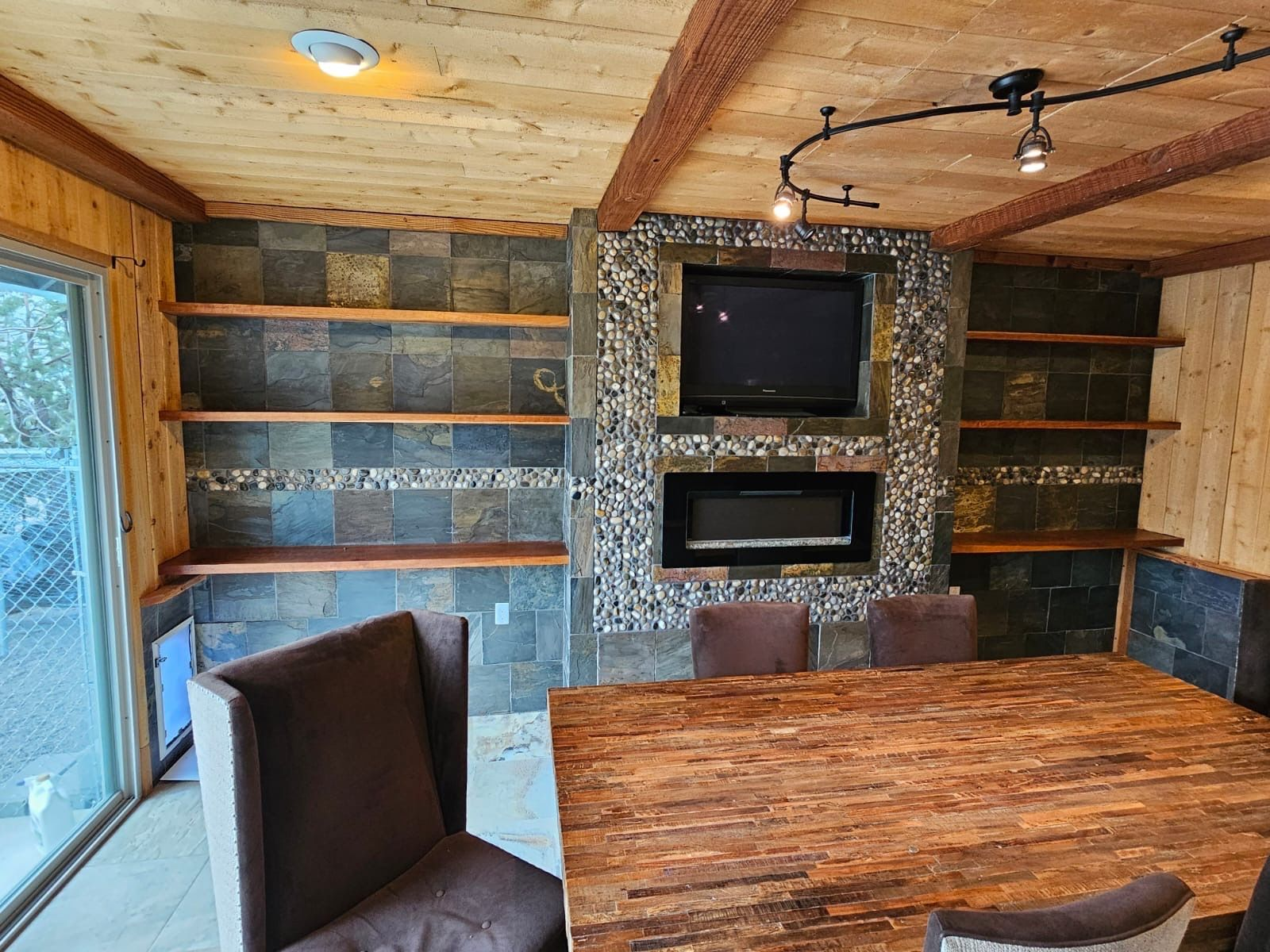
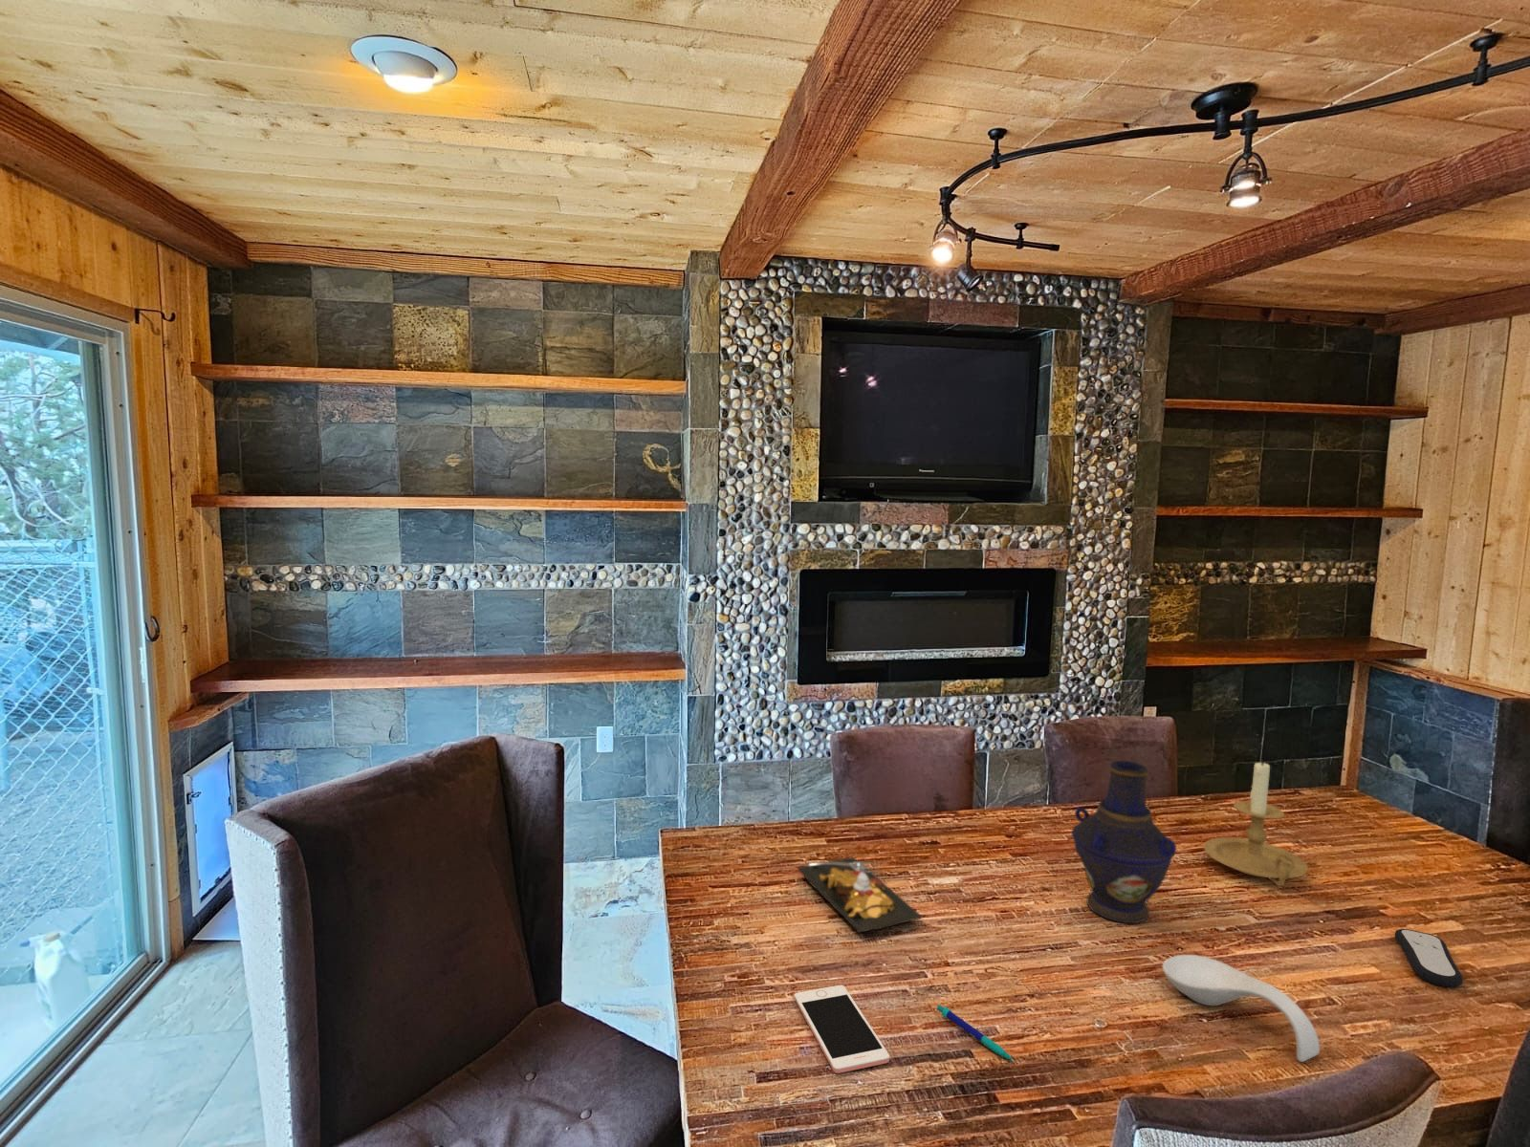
+ plate [796,857,924,934]
+ vase [1071,760,1177,924]
+ cell phone [793,984,890,1075]
+ candle holder [1204,758,1310,887]
+ pen [936,1004,1014,1061]
+ remote control [1393,928,1463,988]
+ spoon rest [1161,954,1320,1063]
